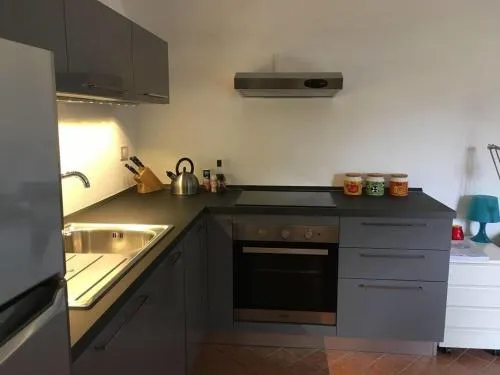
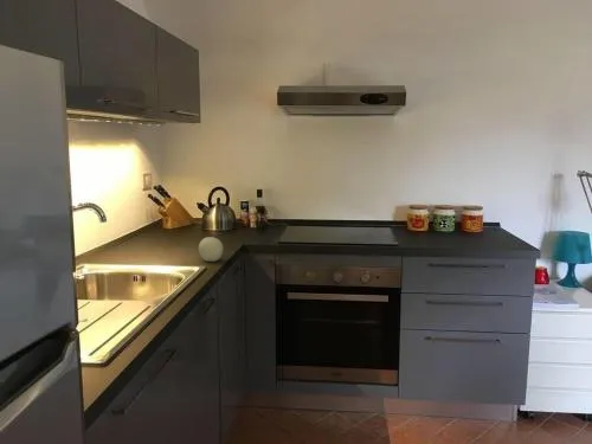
+ fruit [198,236,224,263]
